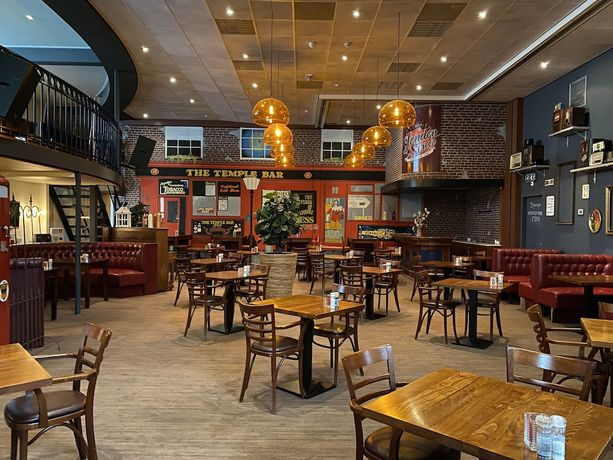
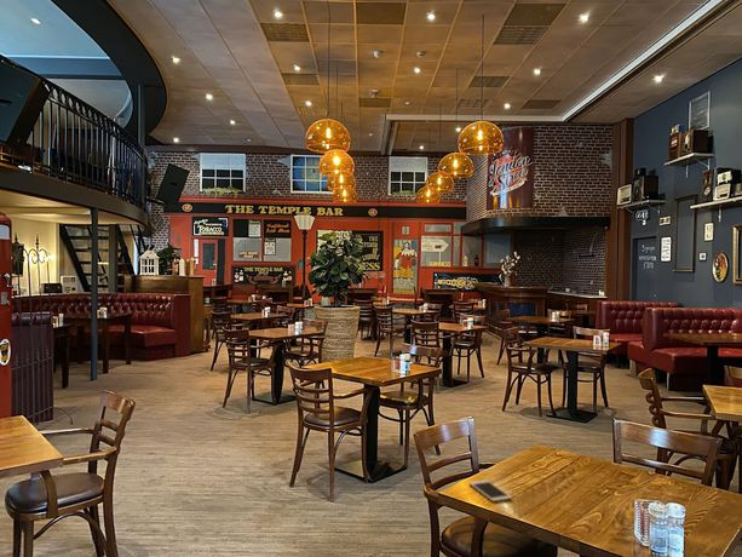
+ cell phone [467,478,513,503]
